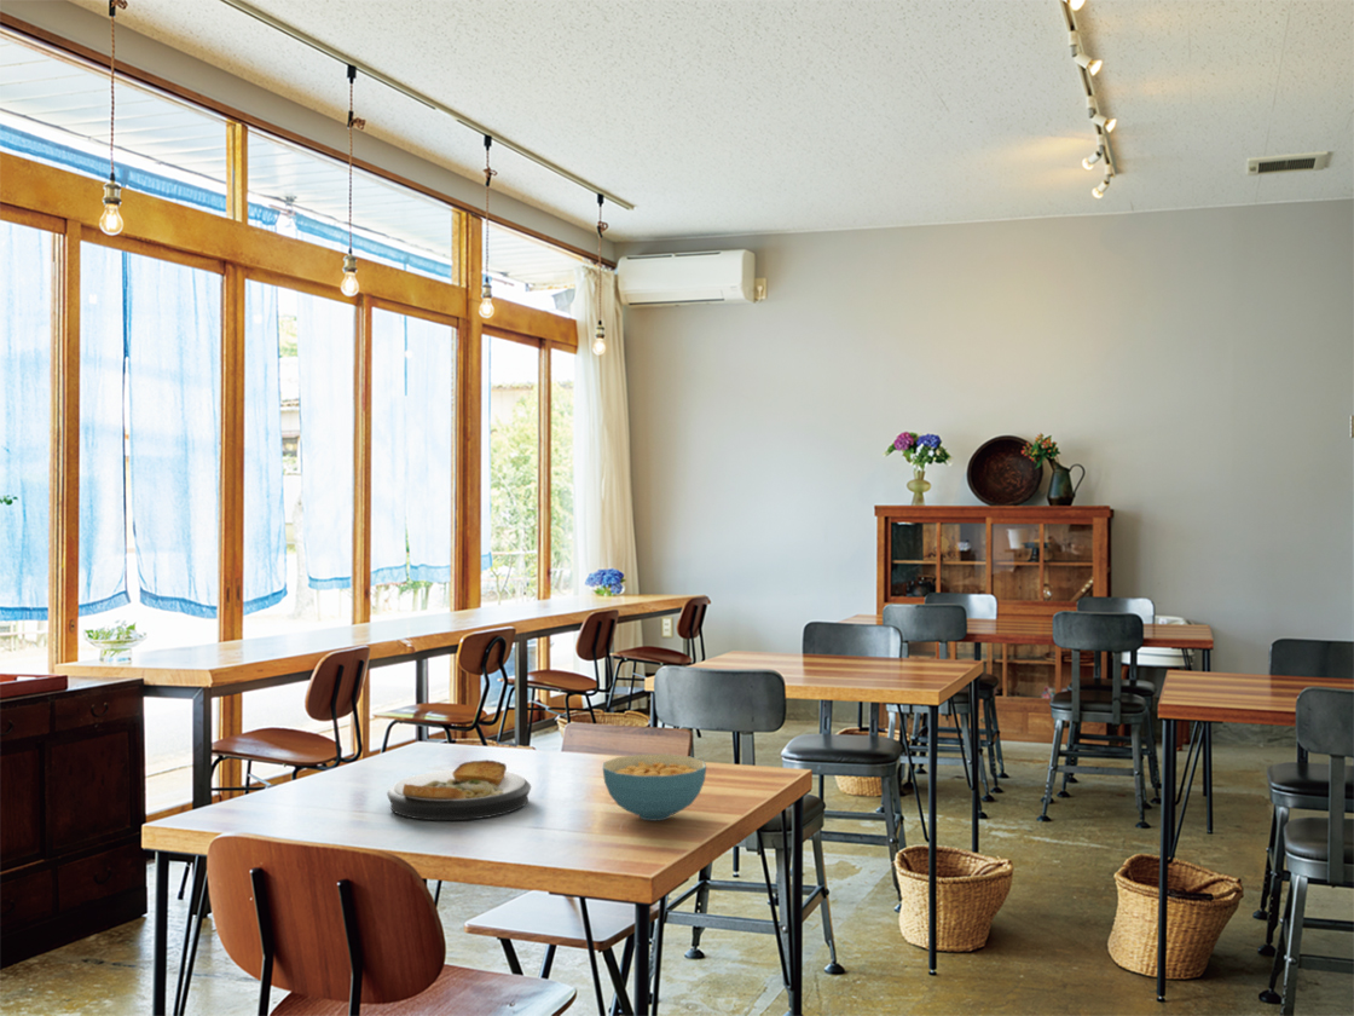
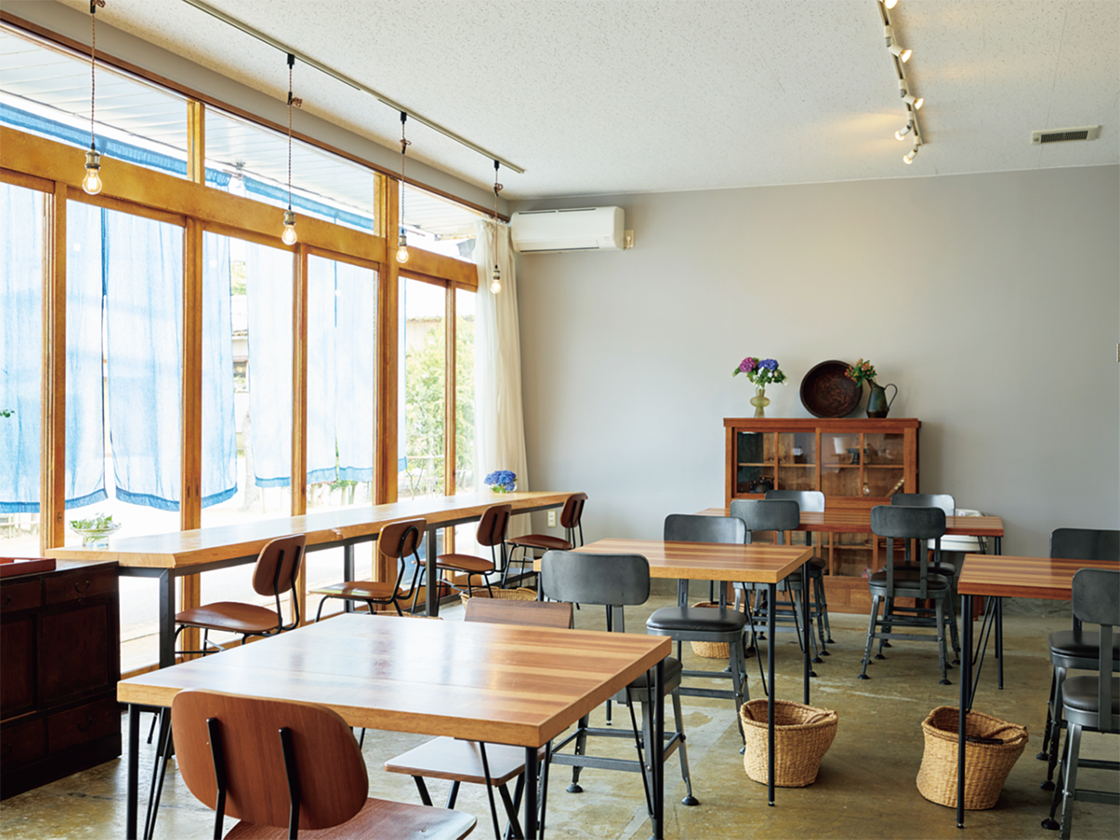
- cereal bowl [602,754,707,821]
- plate [386,758,532,821]
